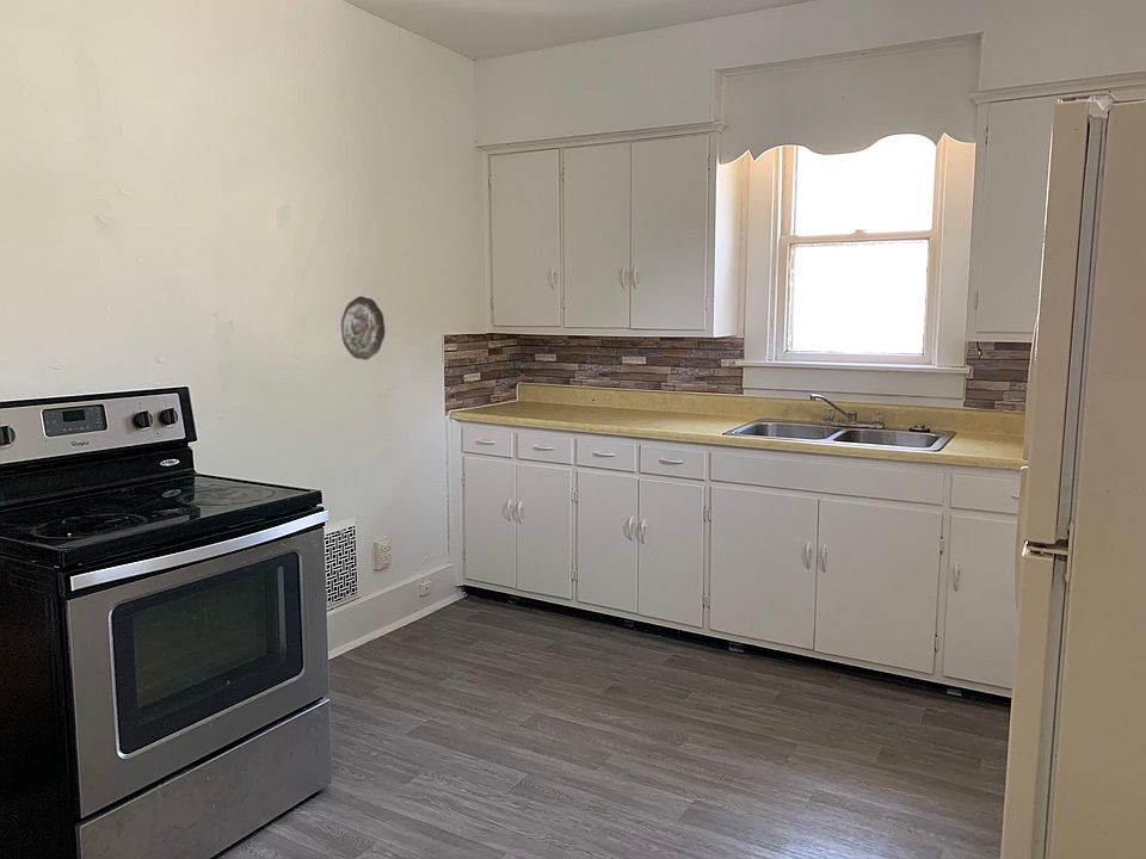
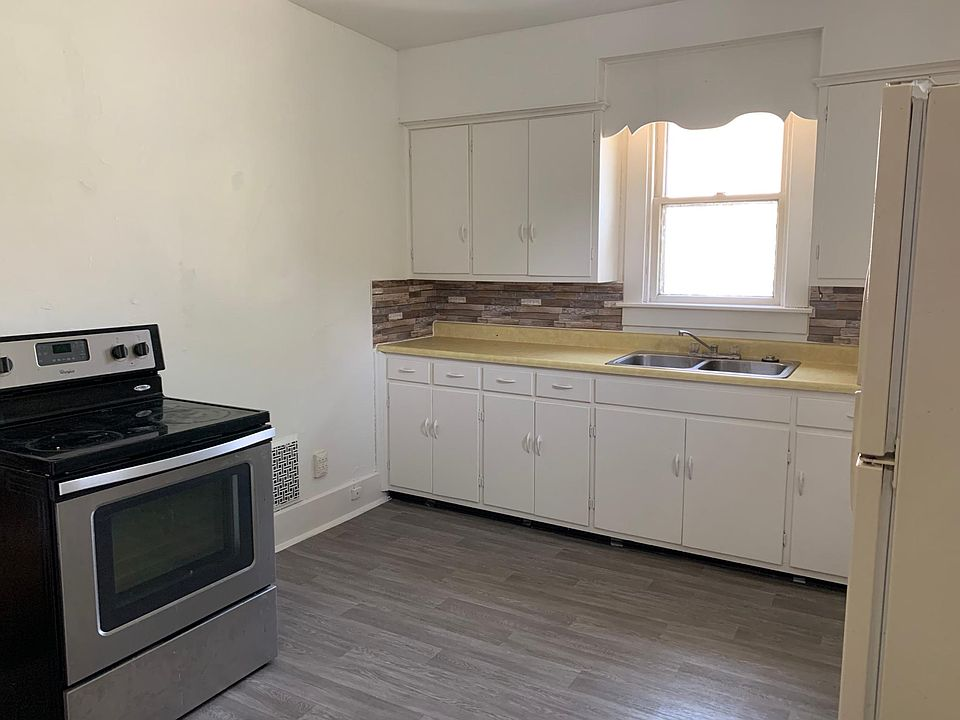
- decorative plate [340,295,387,361]
